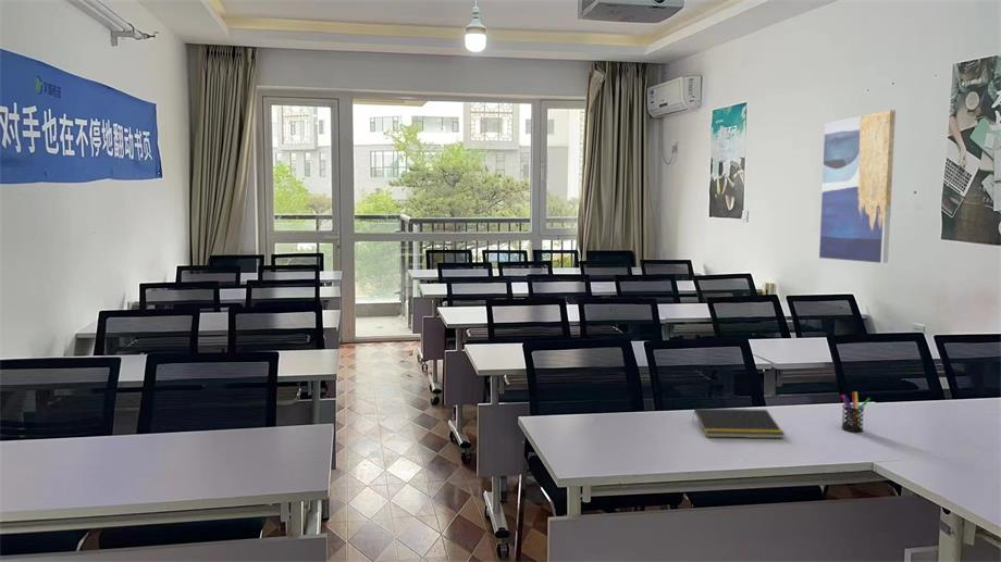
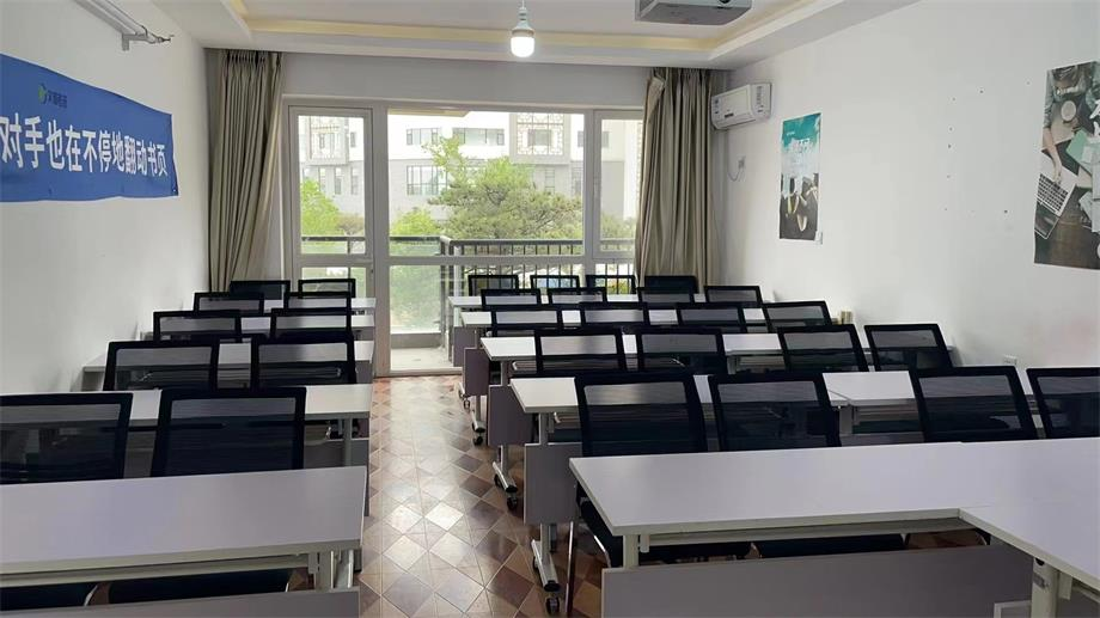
- pen holder [840,390,872,433]
- wall art [818,109,897,264]
- notepad [691,408,784,439]
